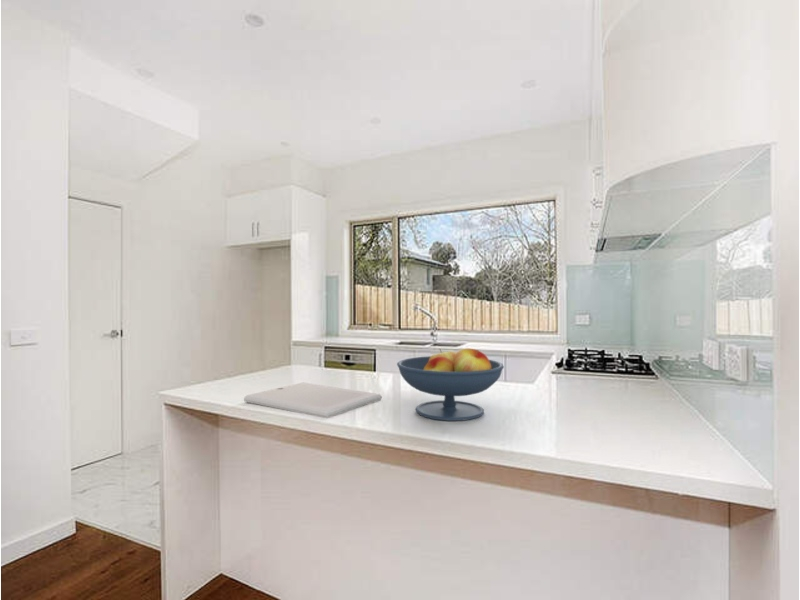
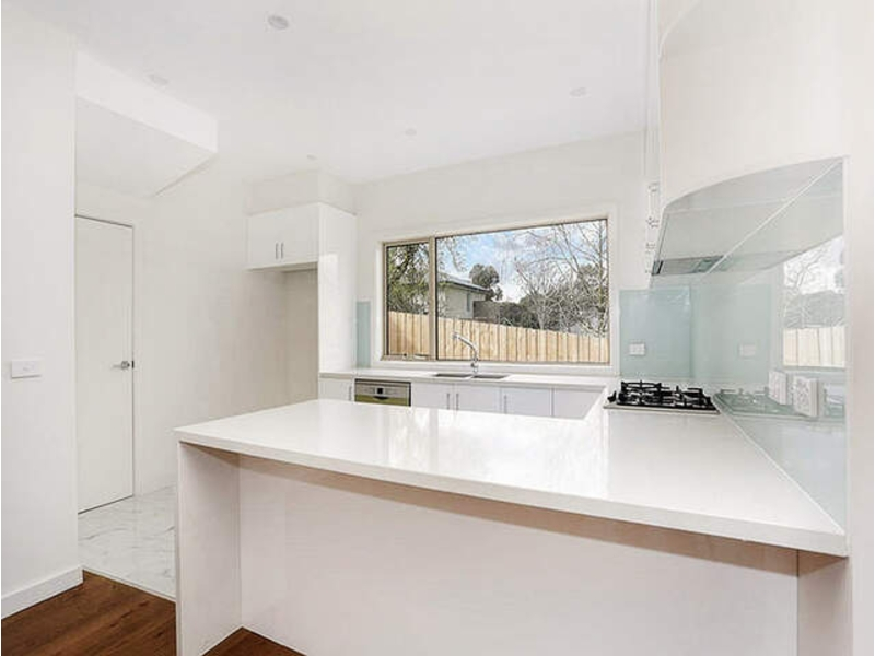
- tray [243,381,383,419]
- fruit bowl [396,348,505,422]
